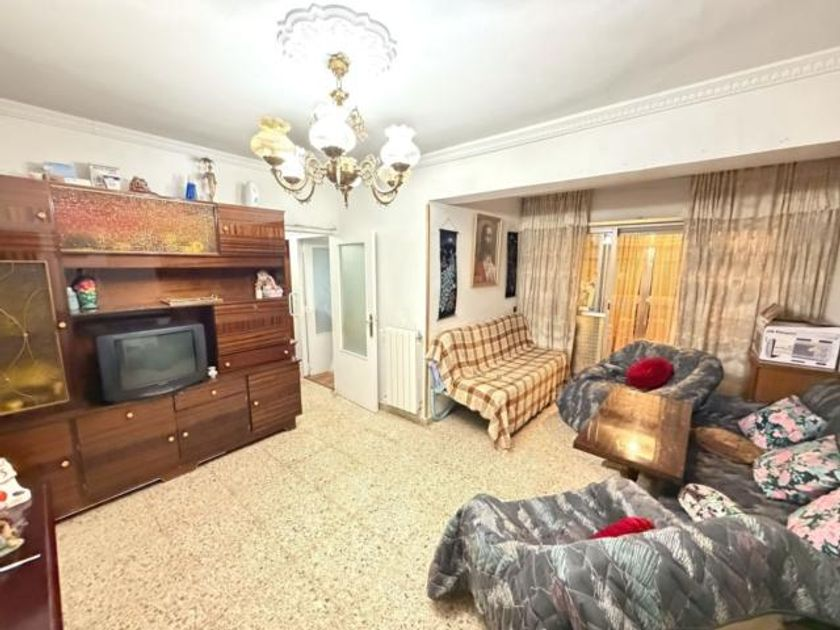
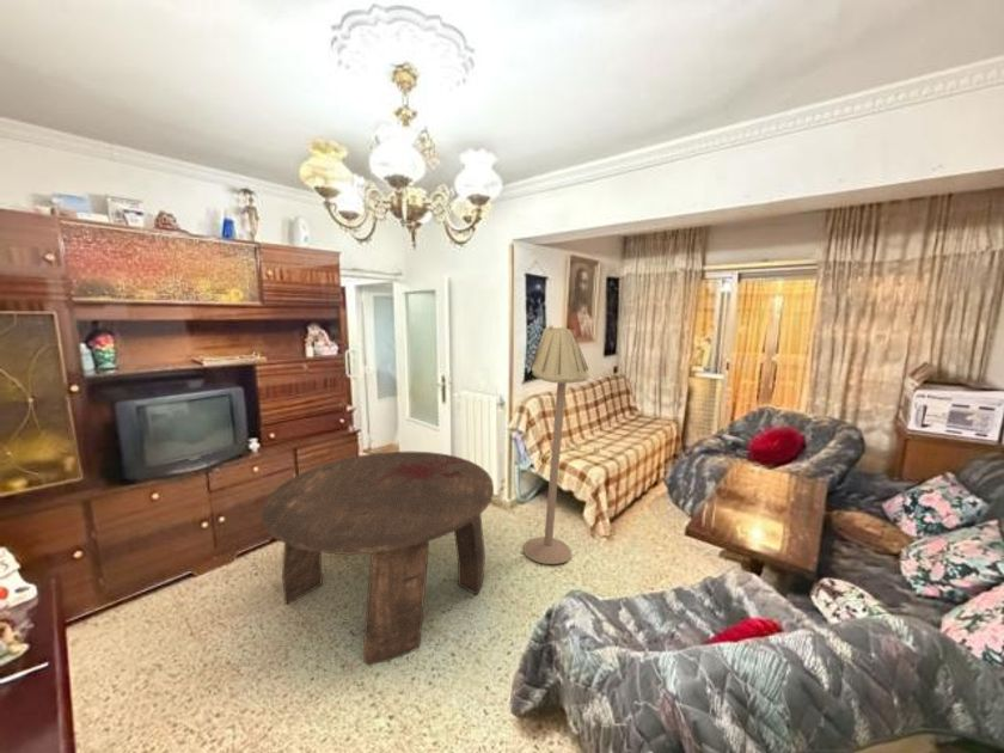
+ coffee table [261,451,495,666]
+ floor lamp [522,324,590,565]
